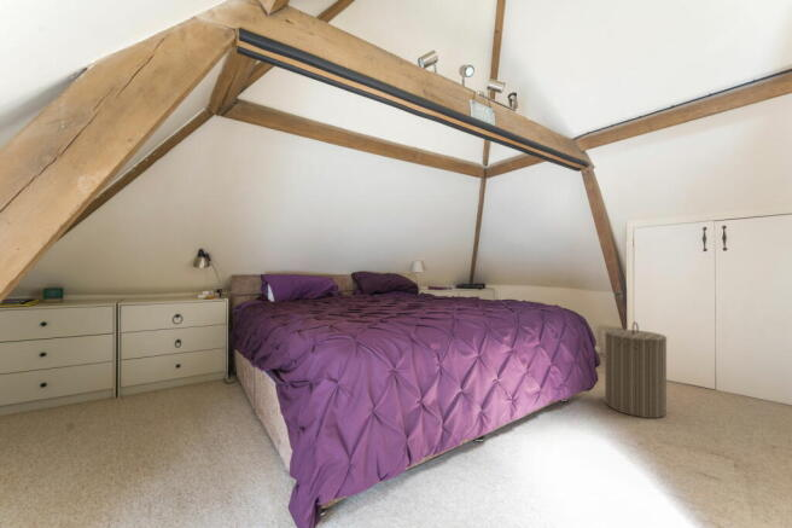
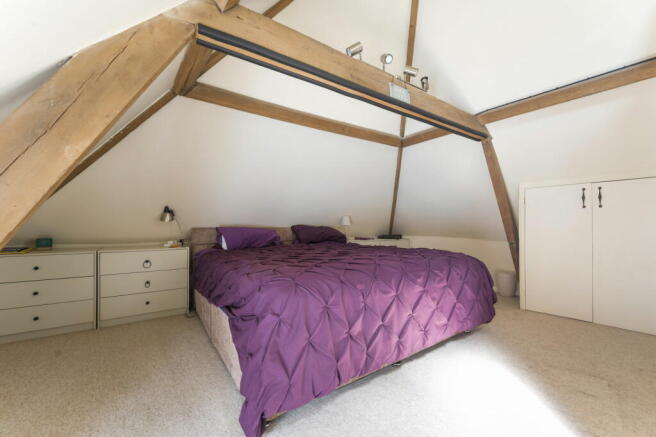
- laundry hamper [604,320,668,419]
